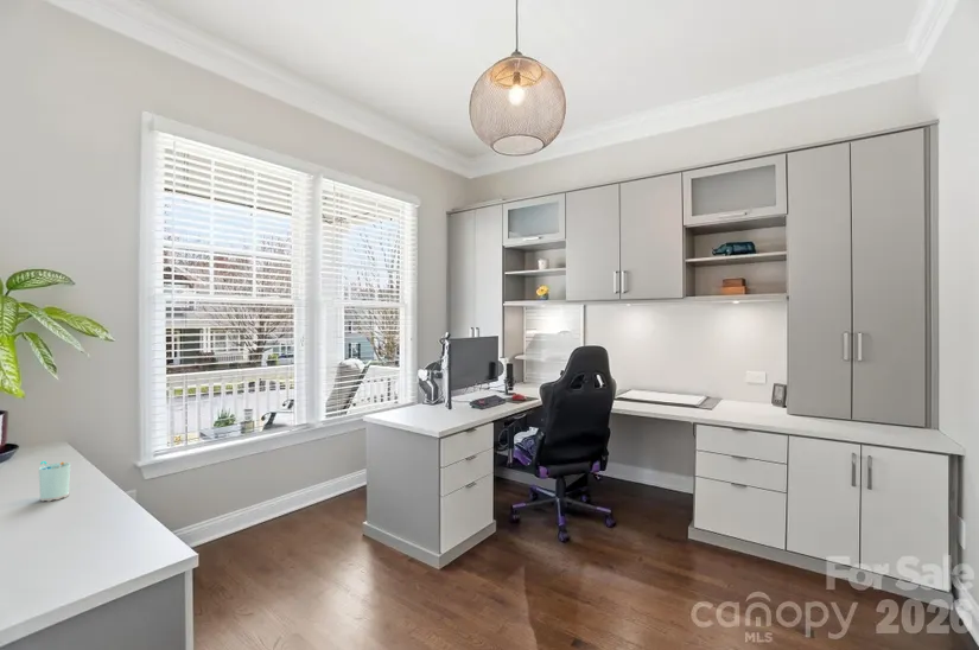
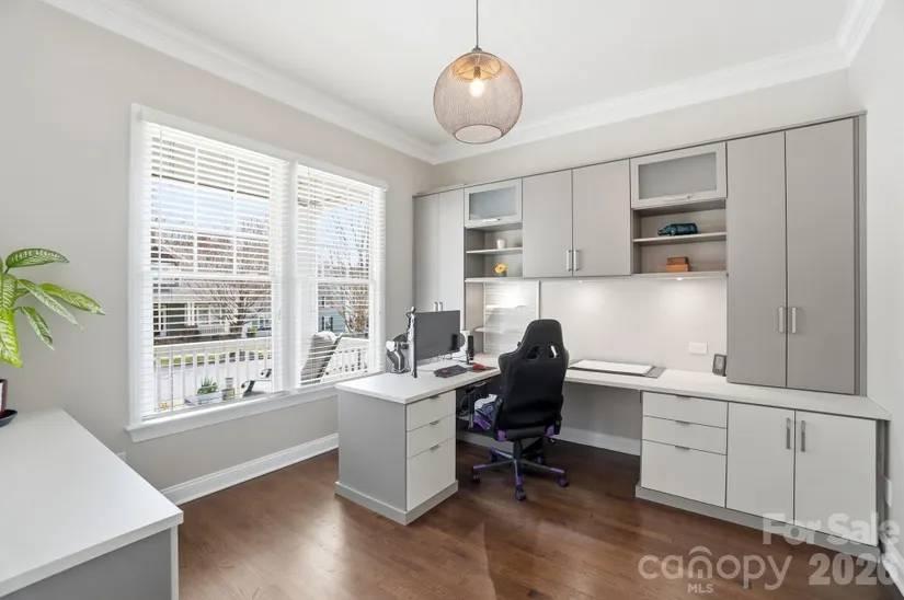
- cup [37,460,71,503]
